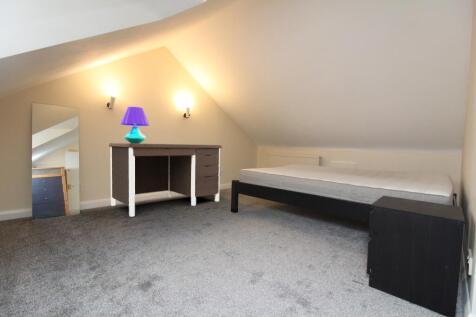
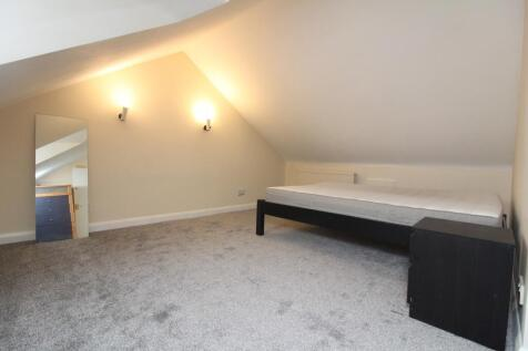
- table lamp [120,106,150,144]
- desk [108,142,223,217]
